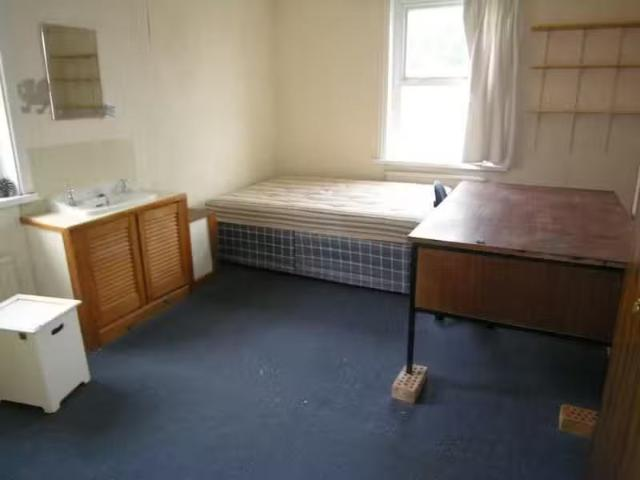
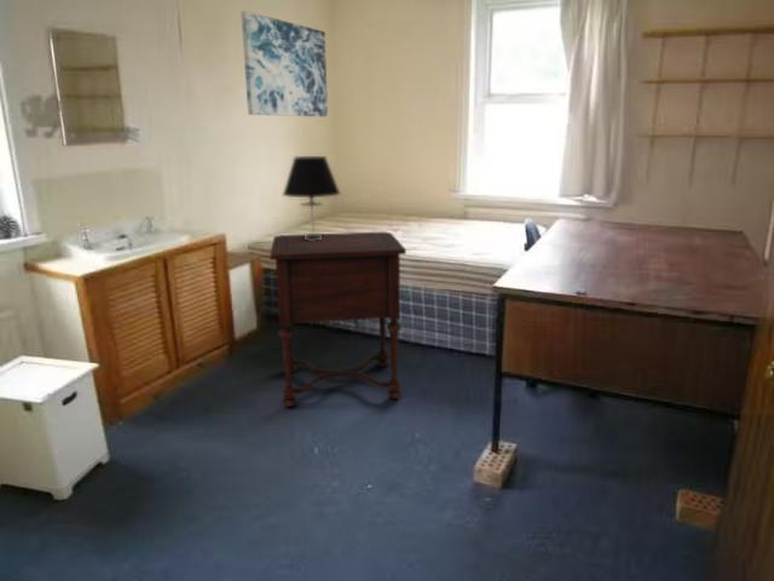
+ wall art [239,10,329,117]
+ side table [268,231,408,408]
+ table lamp [282,155,341,241]
